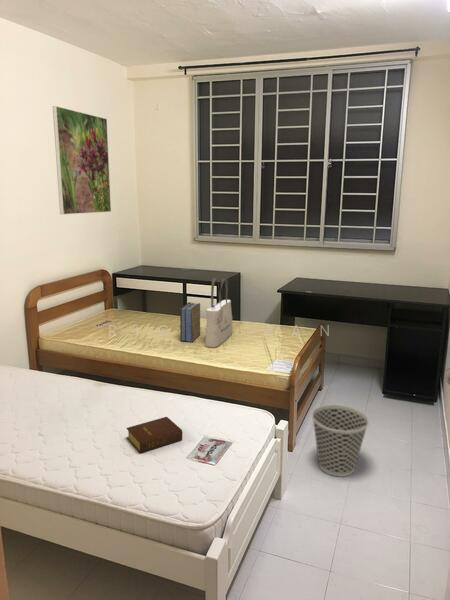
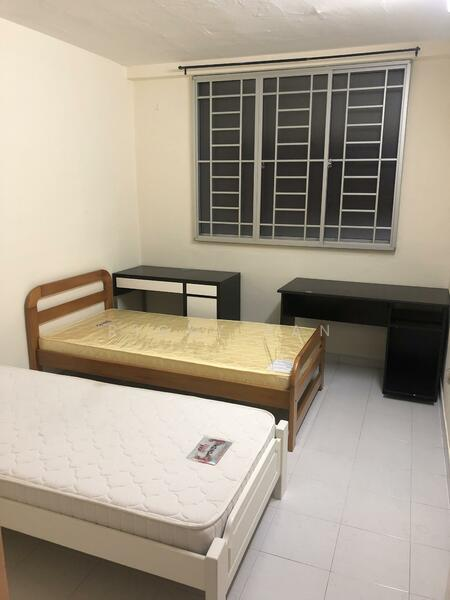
- tote bag [204,277,233,349]
- wastebasket [311,404,370,478]
- book [179,301,201,343]
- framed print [52,105,112,215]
- bible [126,416,183,454]
